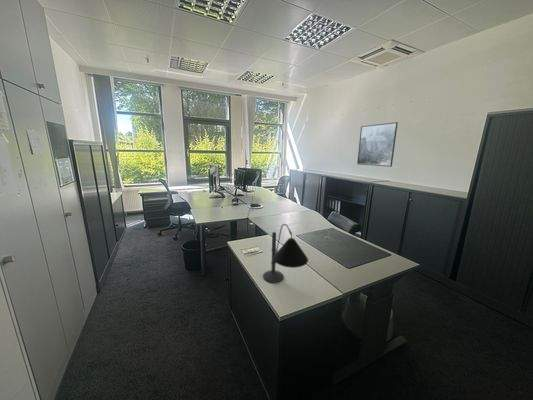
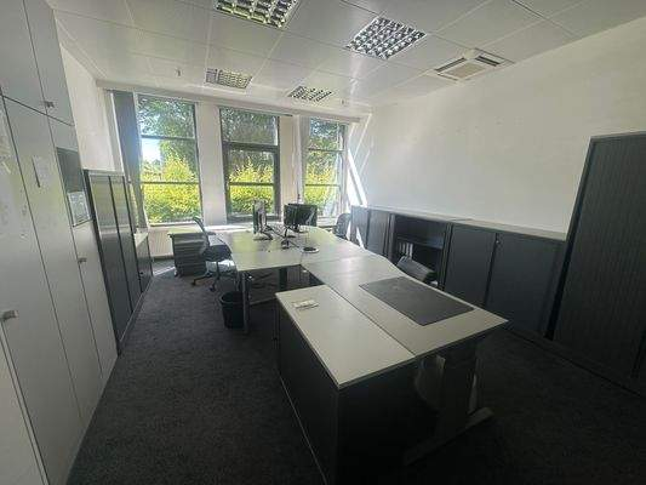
- desk lamp [262,223,309,284]
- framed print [356,121,399,168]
